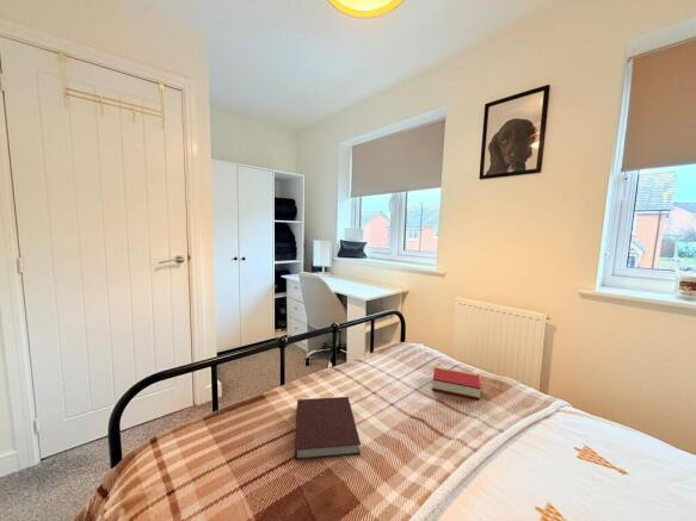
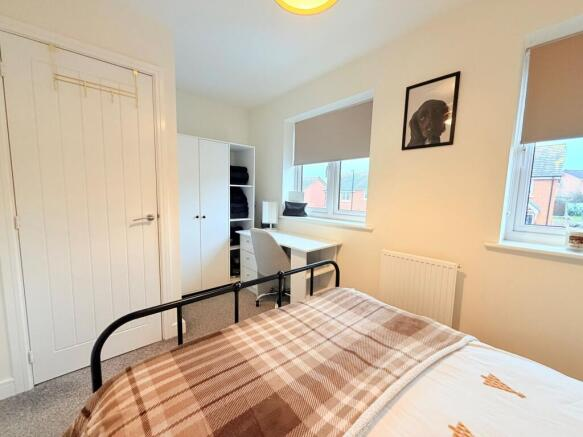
- notebook [294,396,362,461]
- book [431,366,481,401]
